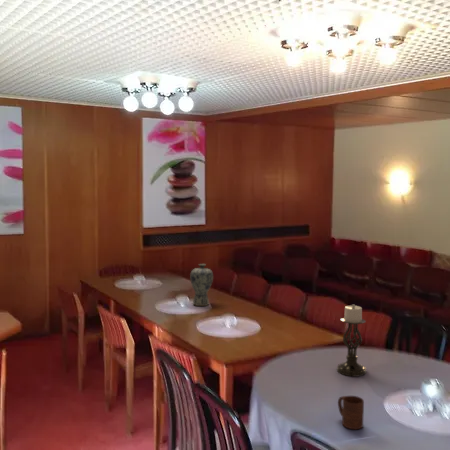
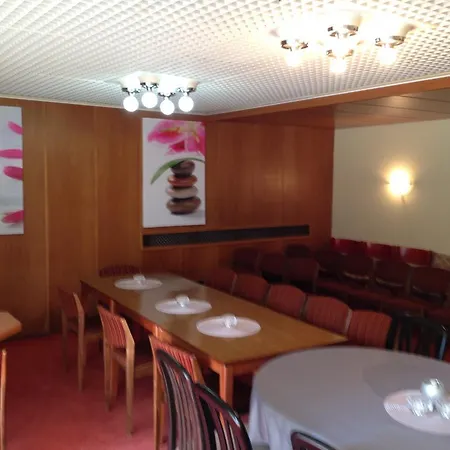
- cup [337,395,365,430]
- vase [189,263,214,307]
- candle holder [336,304,367,378]
